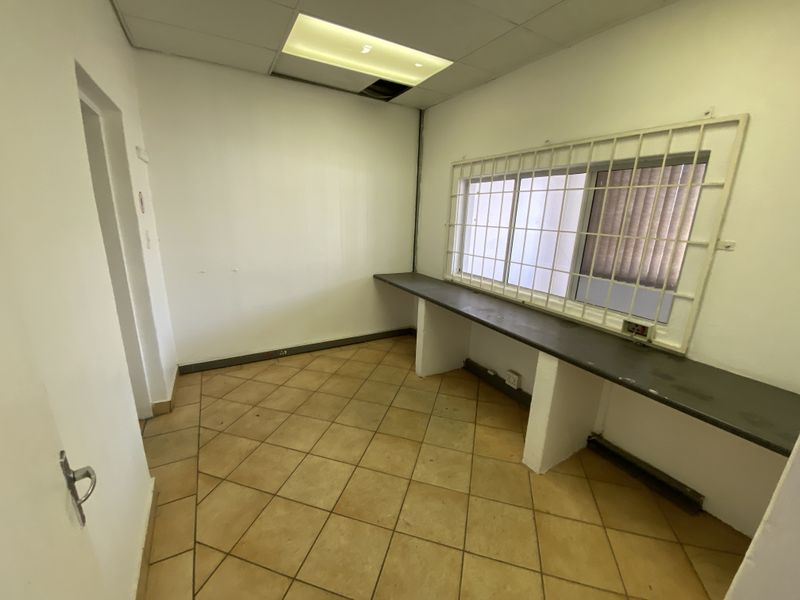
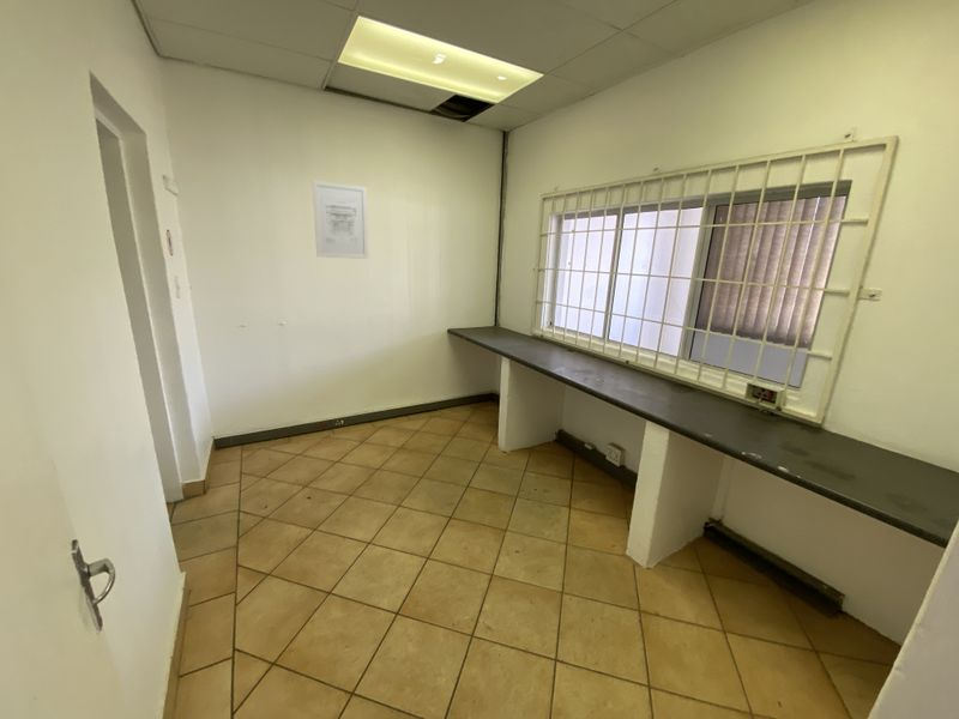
+ wall art [312,179,369,260]
